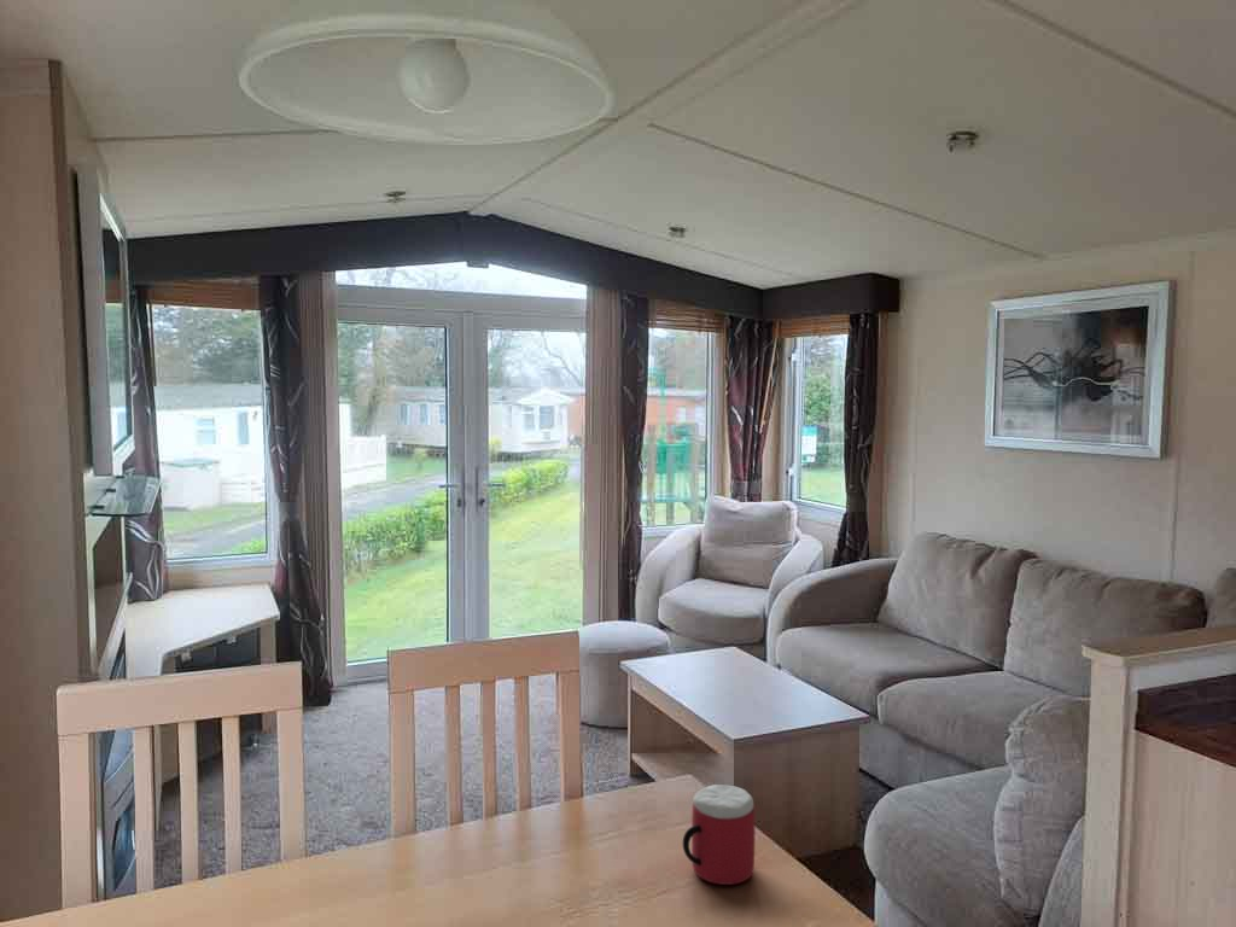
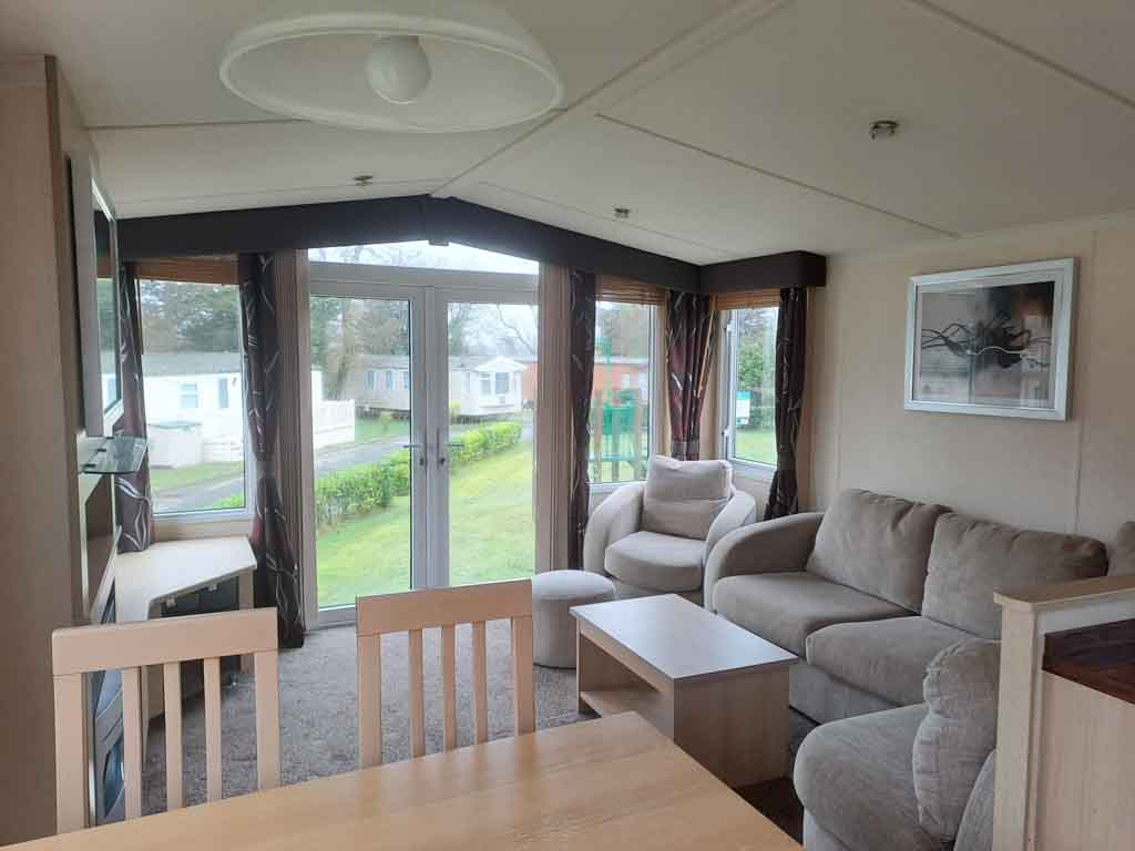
- mug [682,783,756,886]
